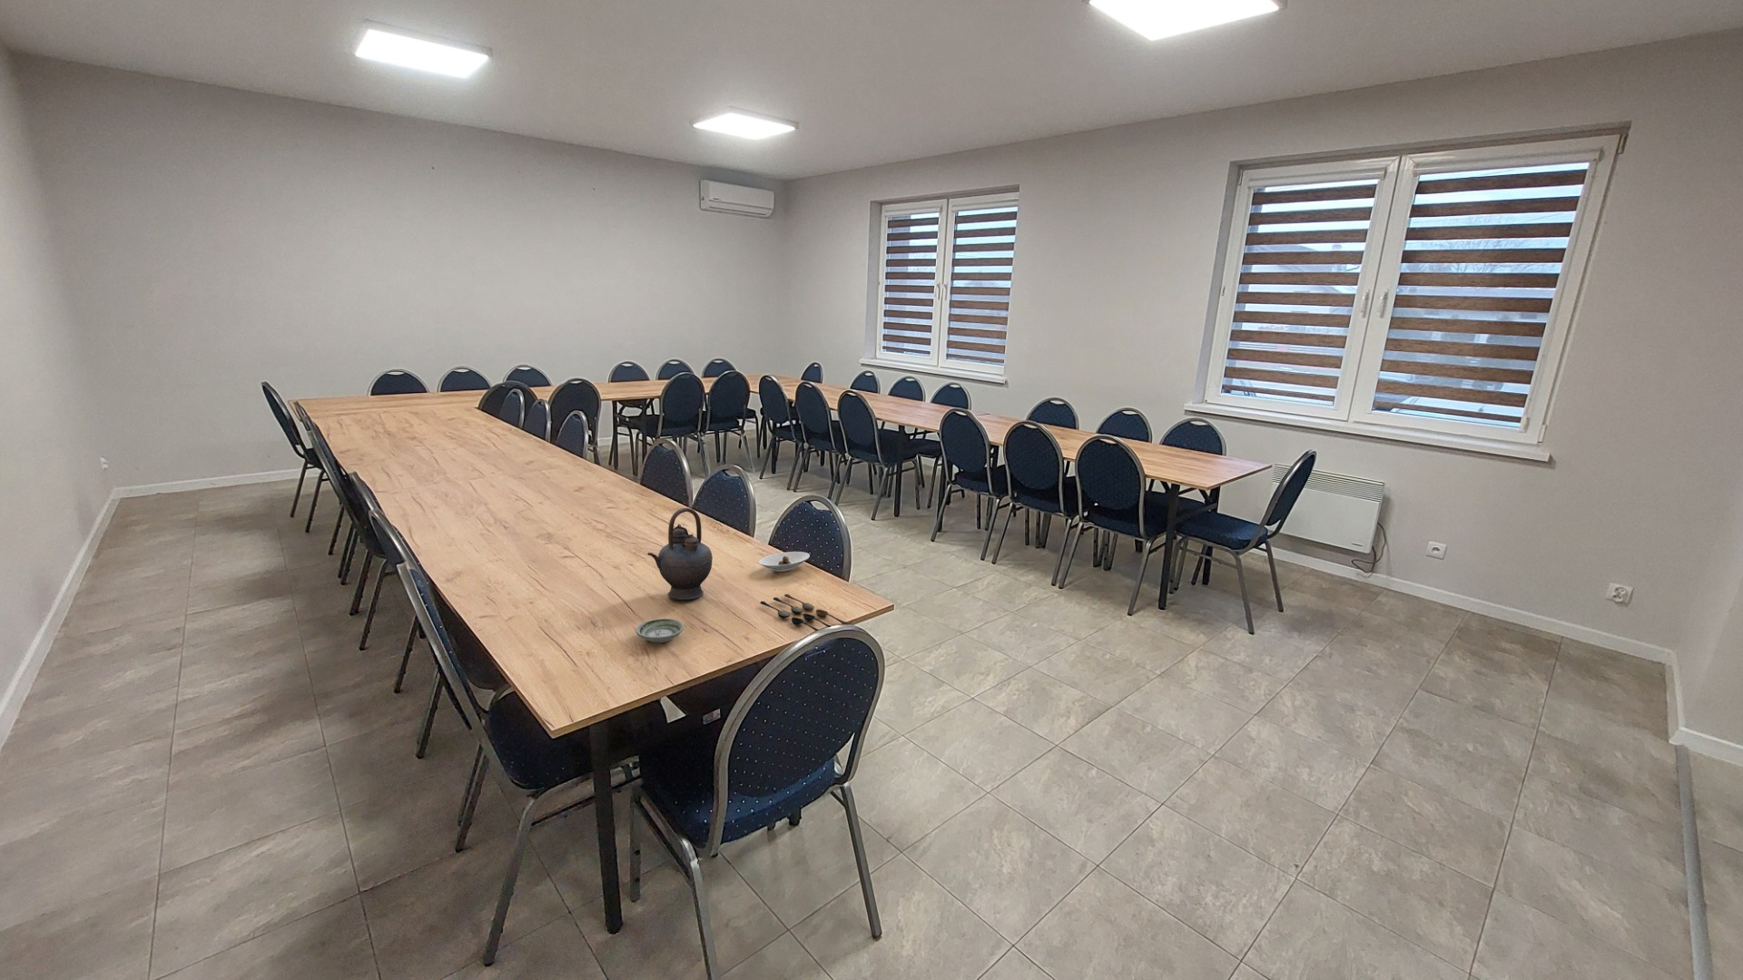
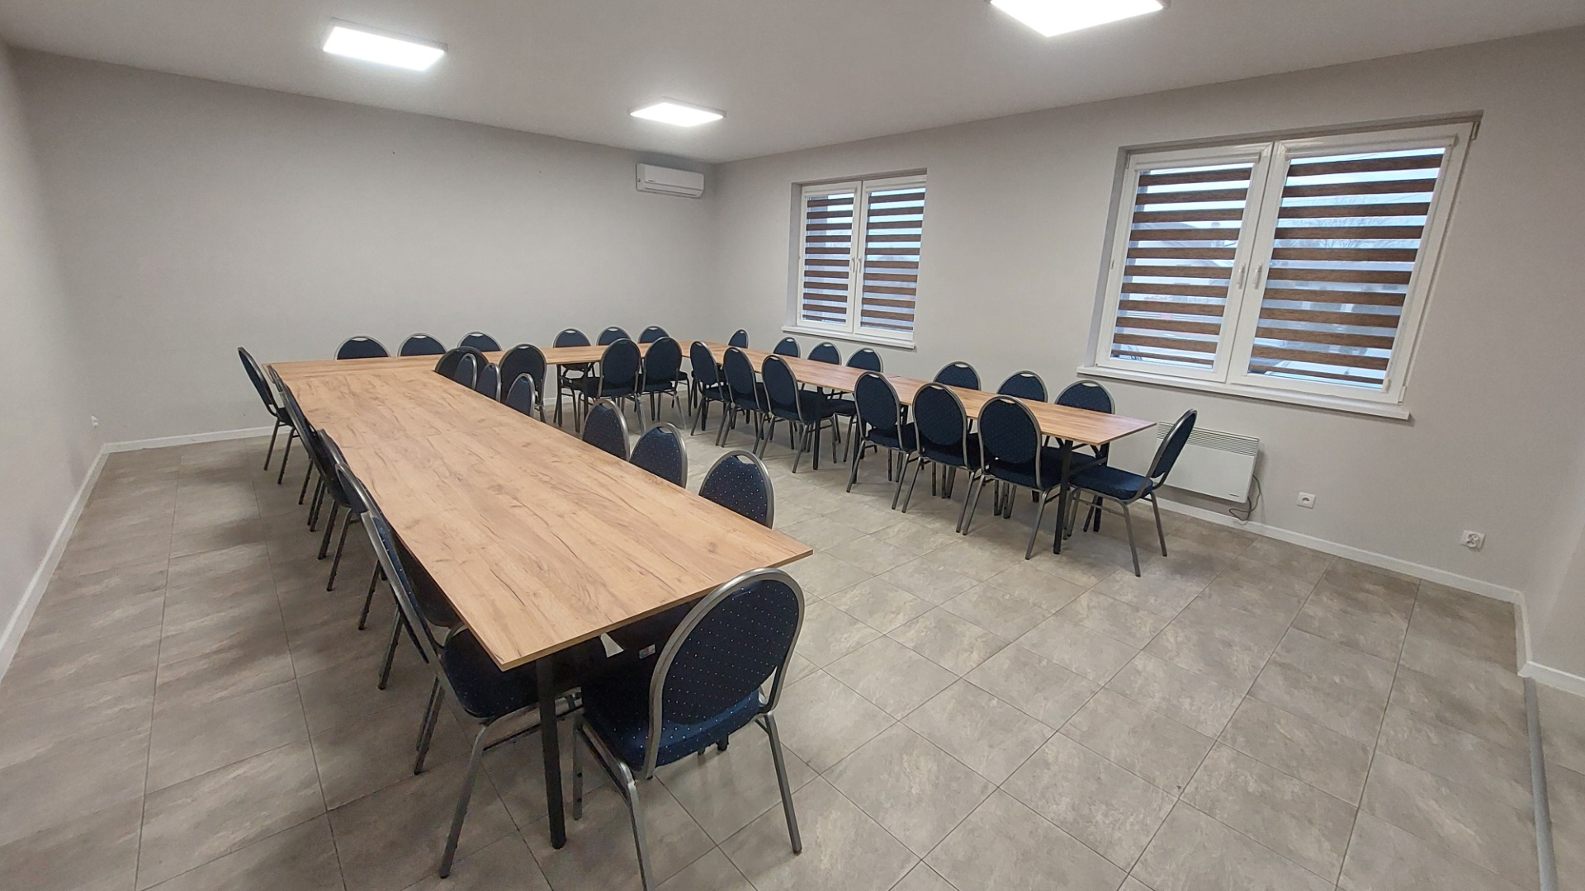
- saucer [634,617,685,644]
- saucer [759,550,810,573]
- spoon [759,594,850,632]
- teapot [646,507,713,601]
